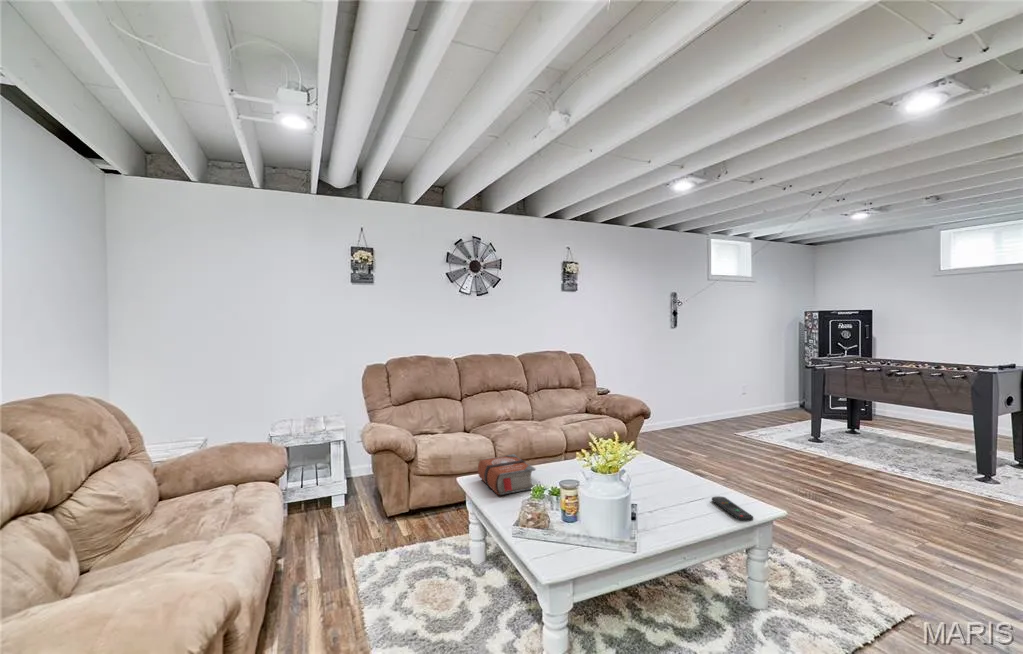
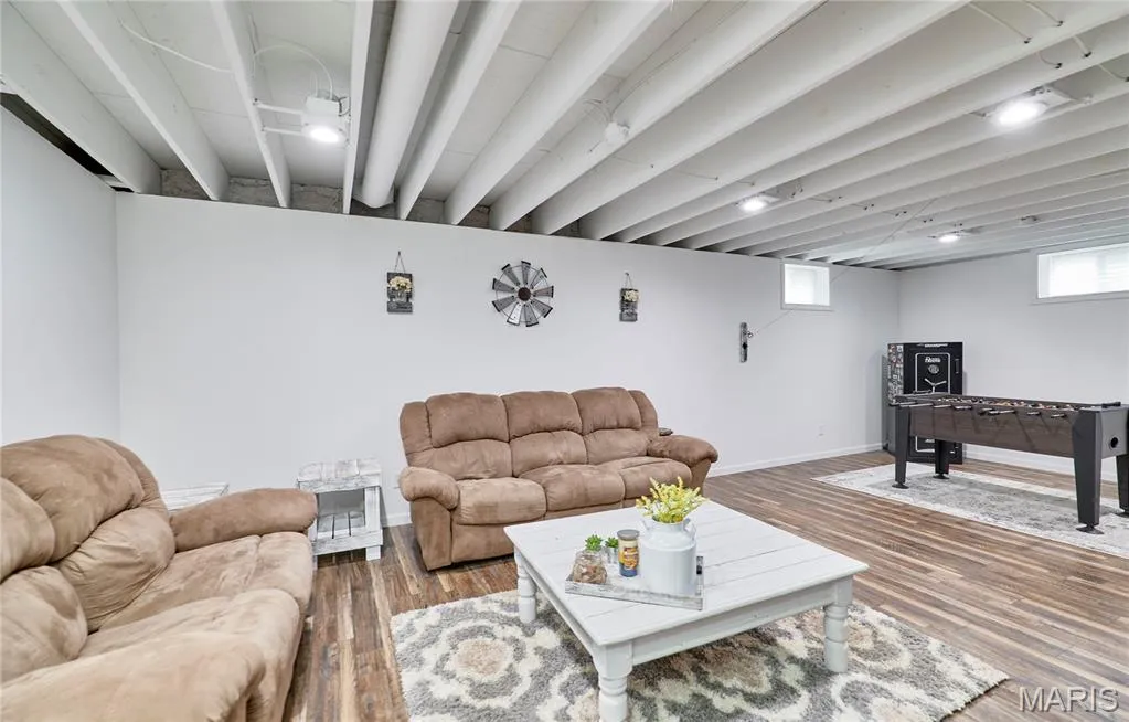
- remote control [711,495,754,523]
- bible [477,453,537,496]
